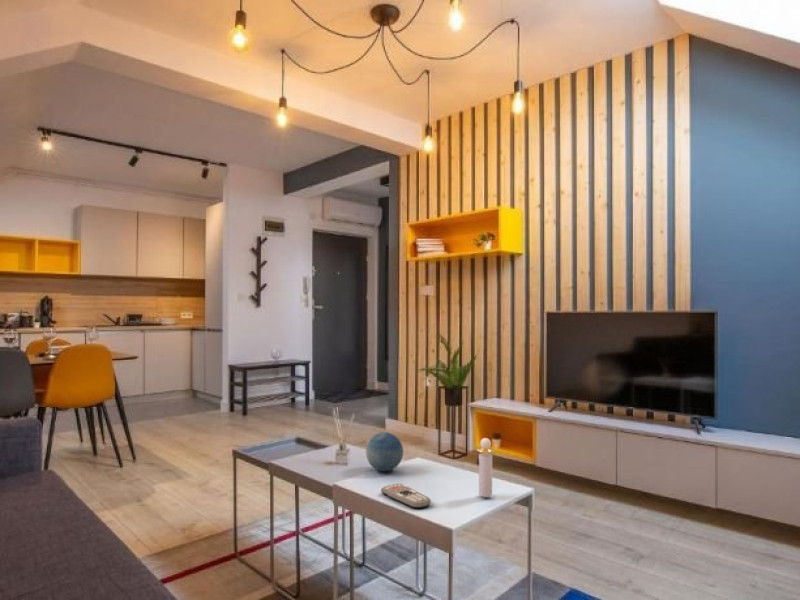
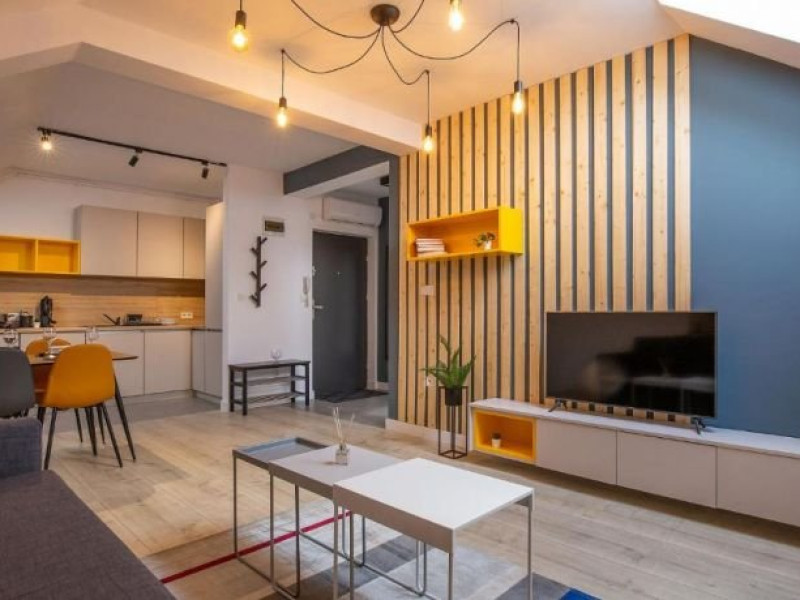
- perfume bottle [476,437,495,498]
- remote control [380,483,432,509]
- decorative ball [365,431,404,472]
